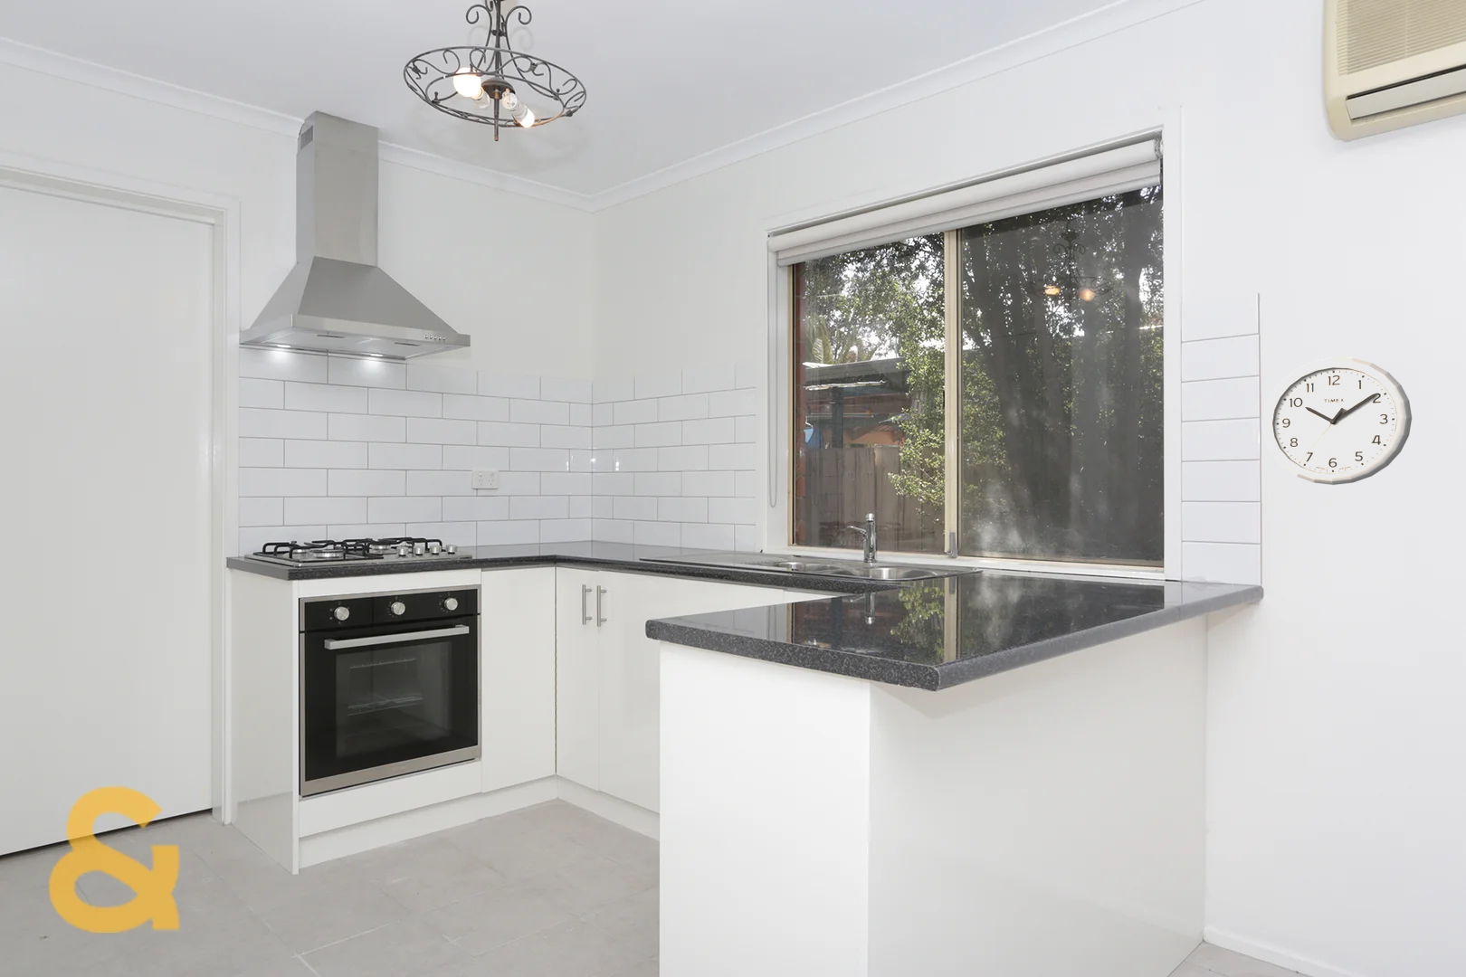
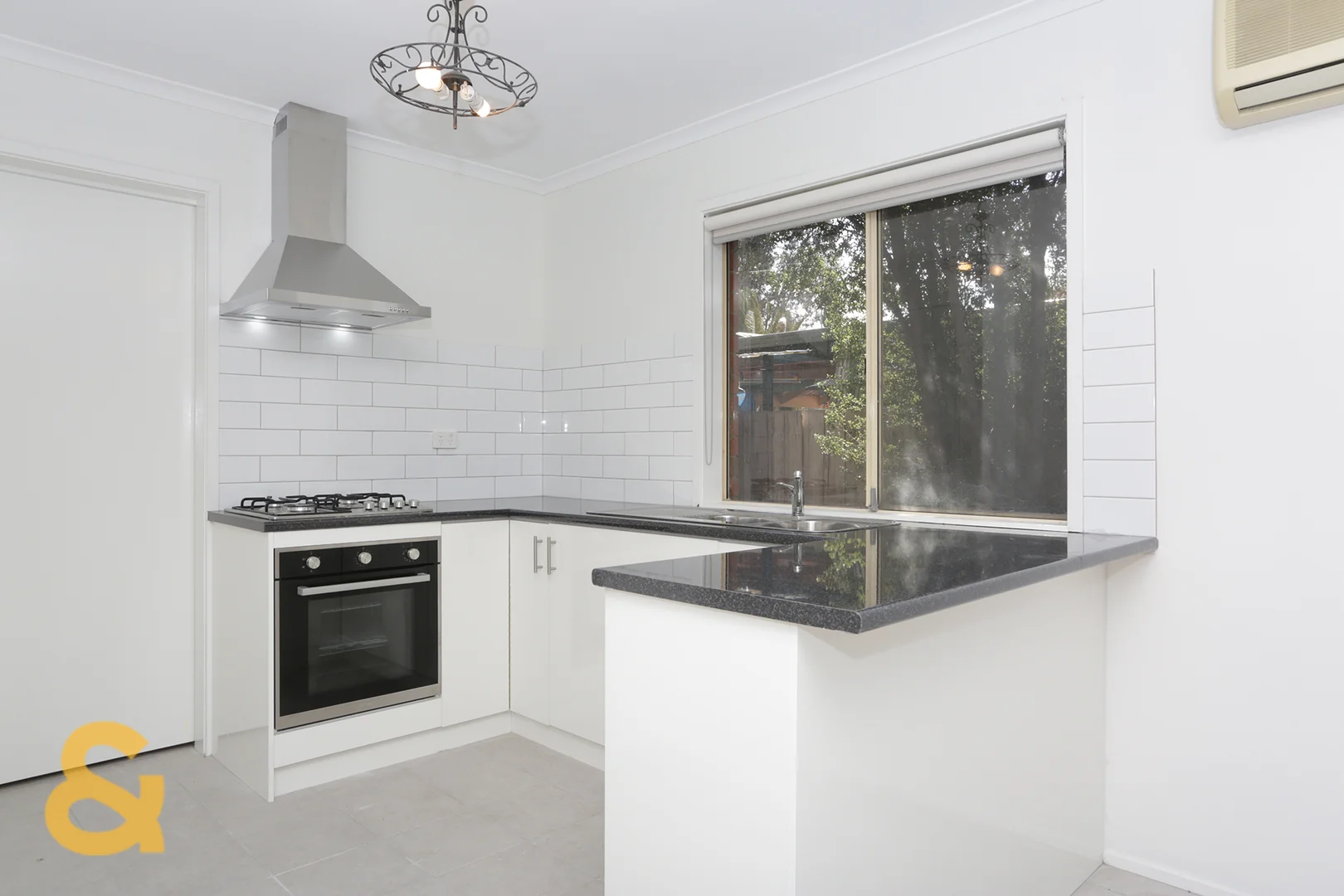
- wall clock [1262,357,1413,486]
